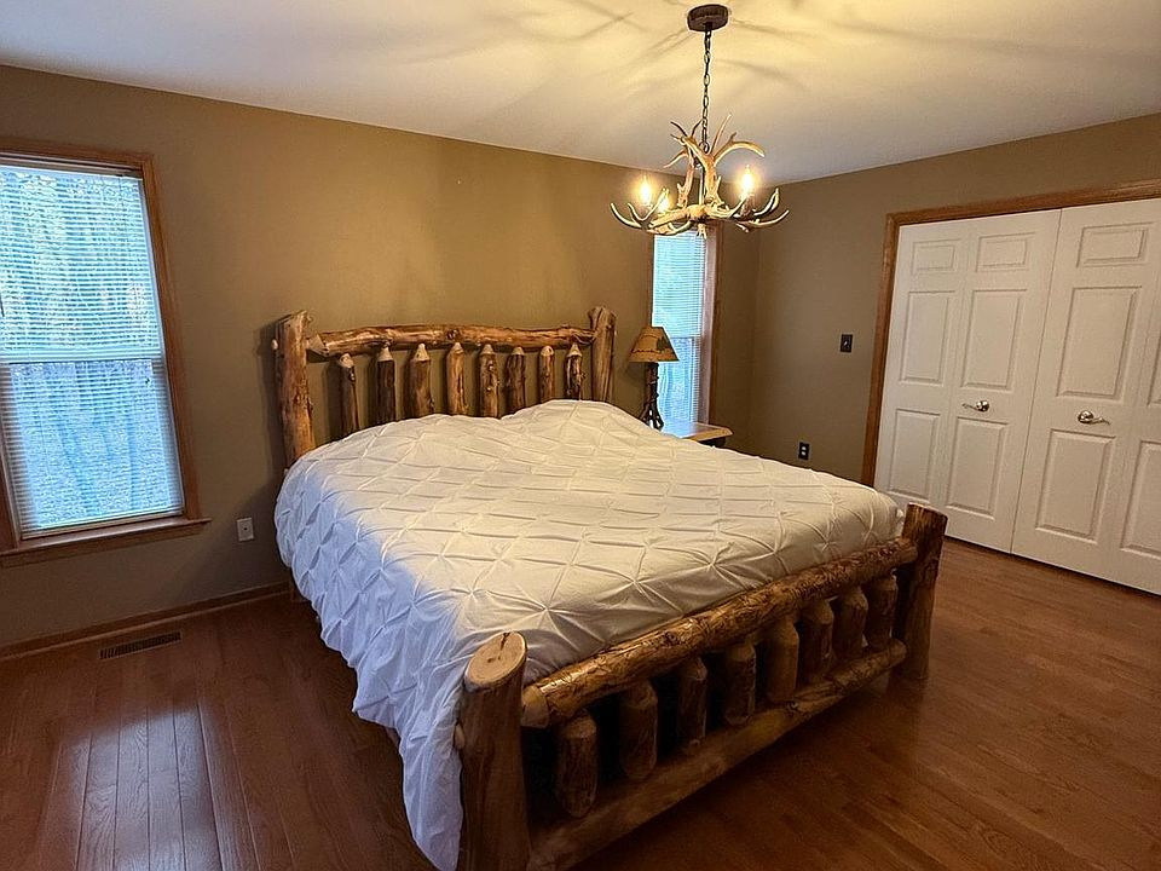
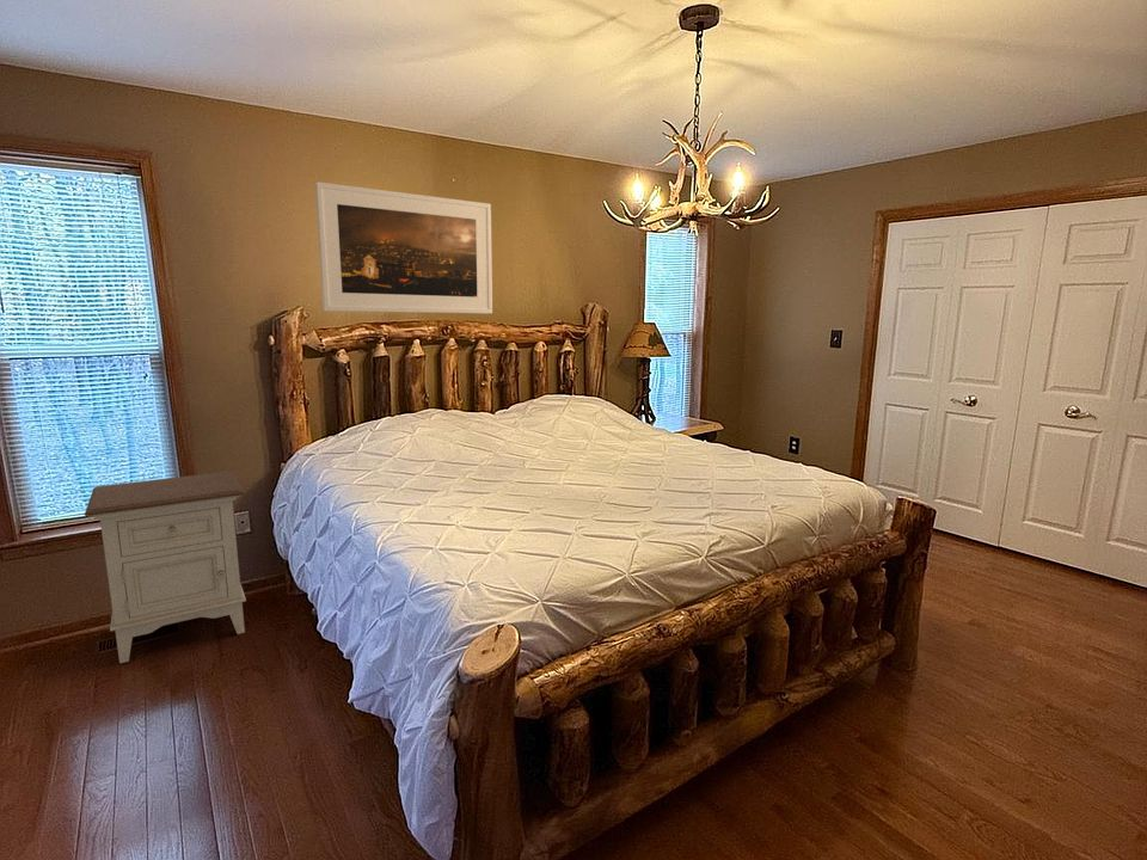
+ nightstand [84,471,247,664]
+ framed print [314,180,493,315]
